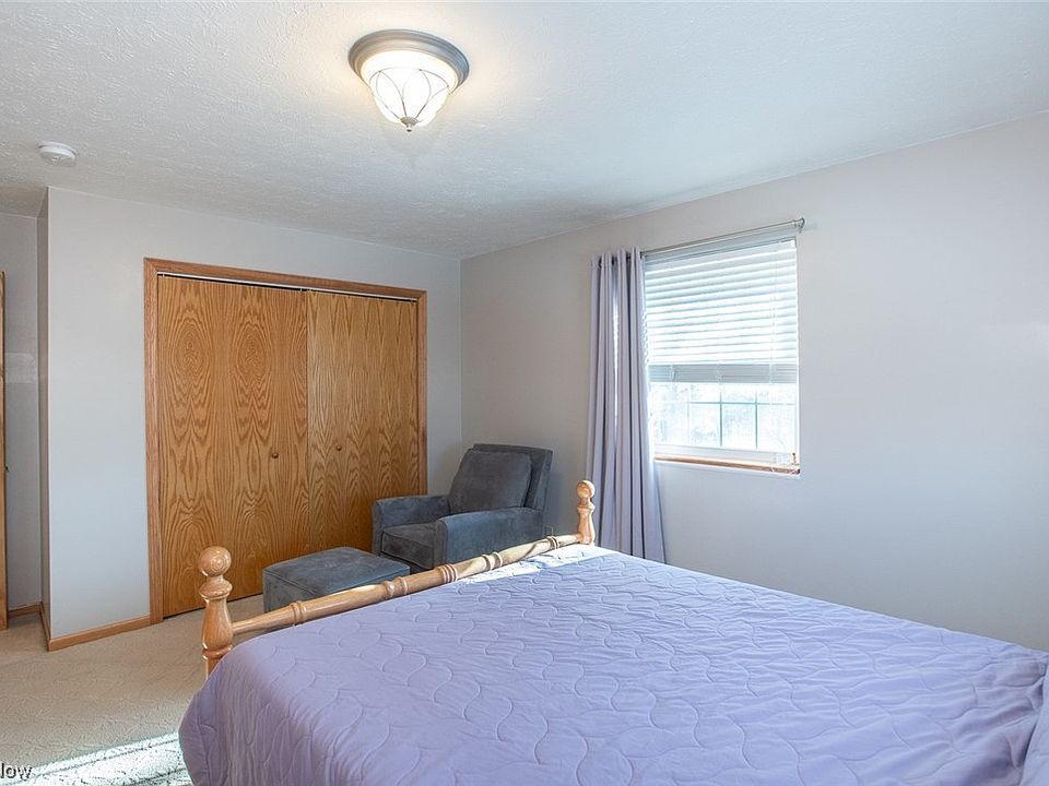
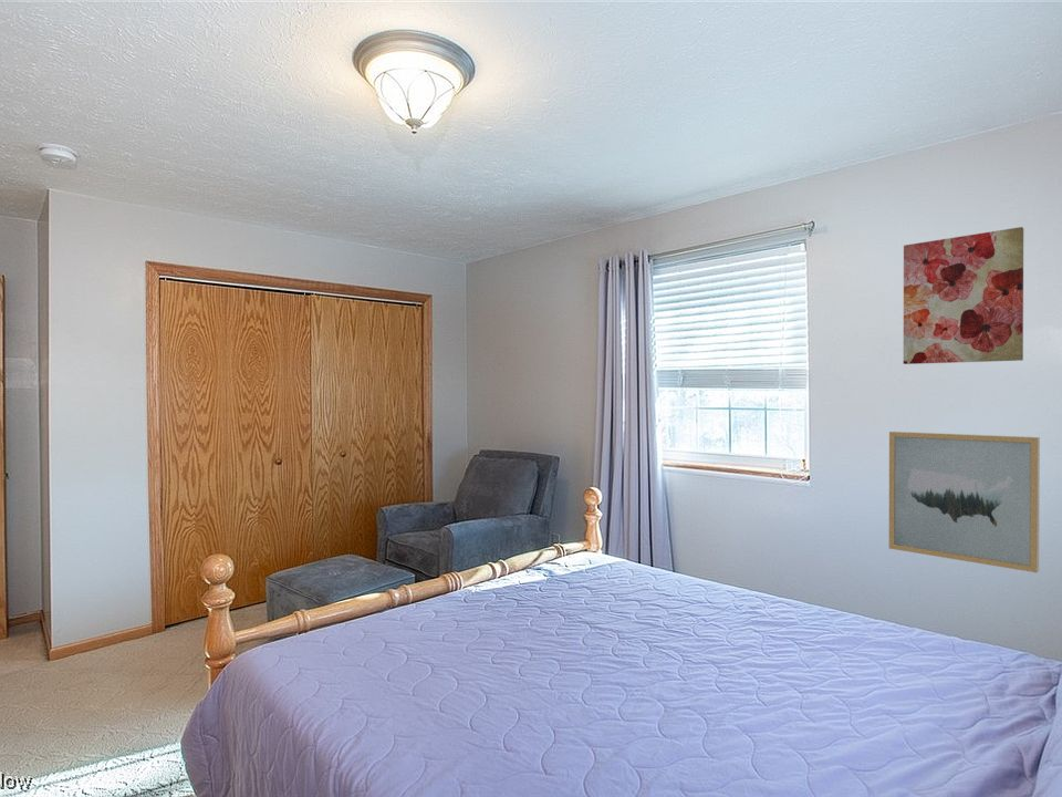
+ wall art [903,226,1024,365]
+ wall art [888,431,1041,573]
